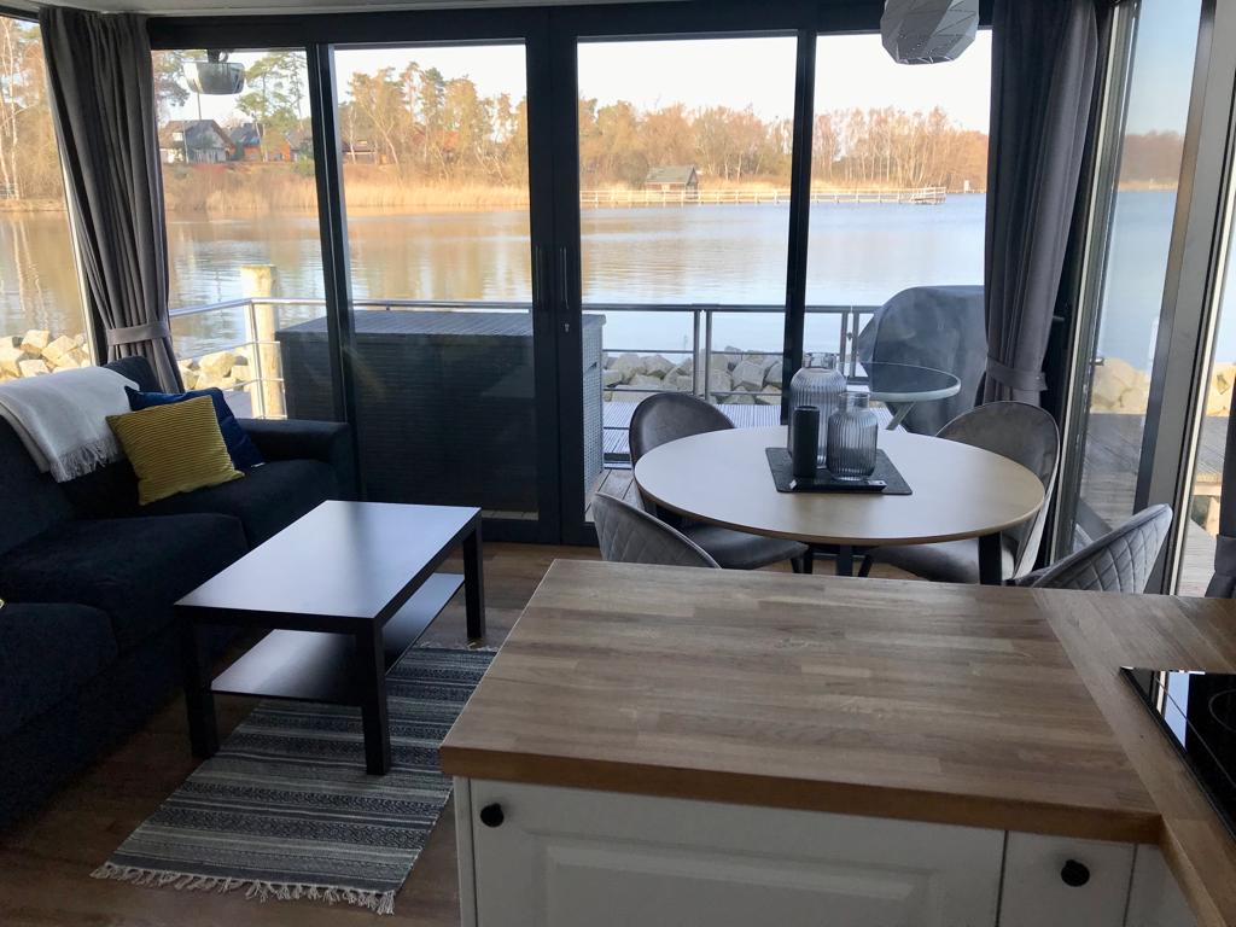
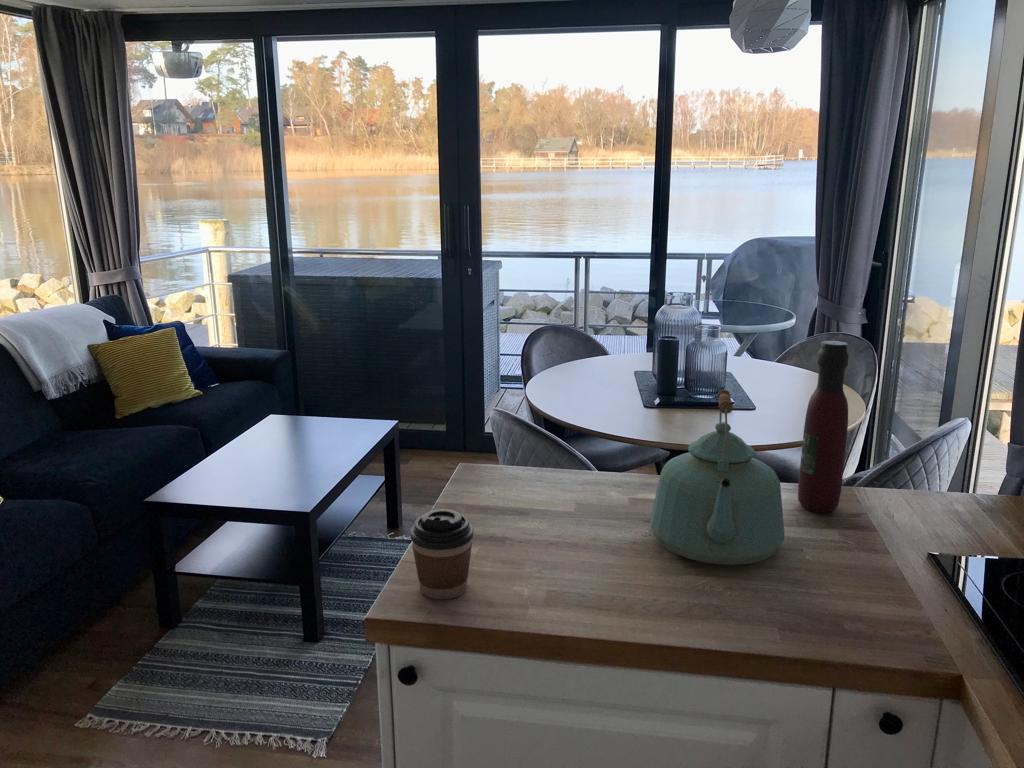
+ wine bottle [797,340,850,514]
+ coffee cup [409,508,475,600]
+ kettle [649,388,785,566]
